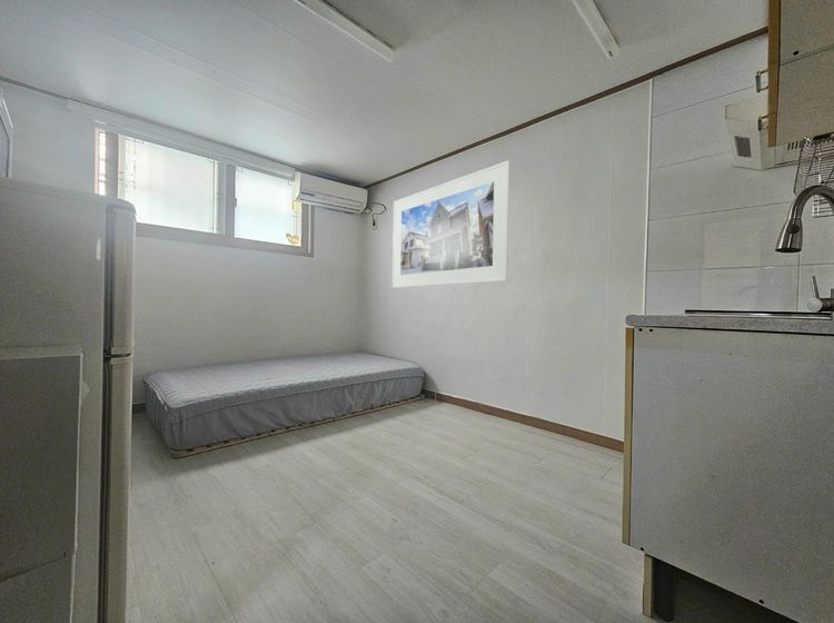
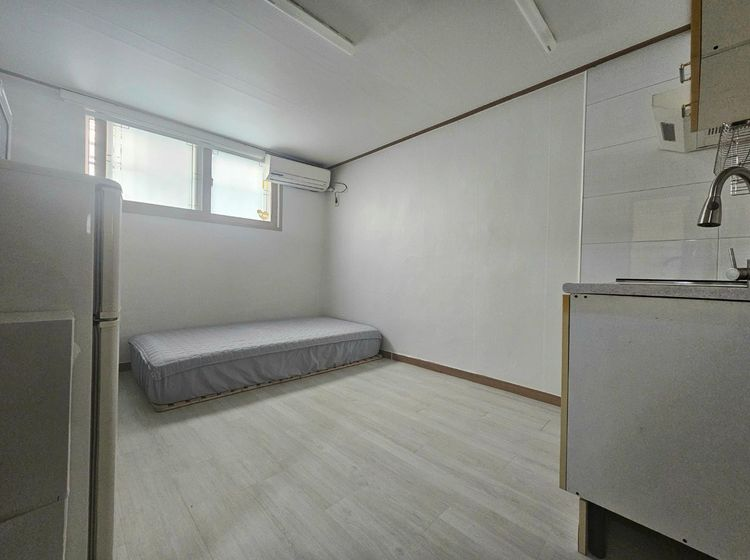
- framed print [391,159,510,289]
